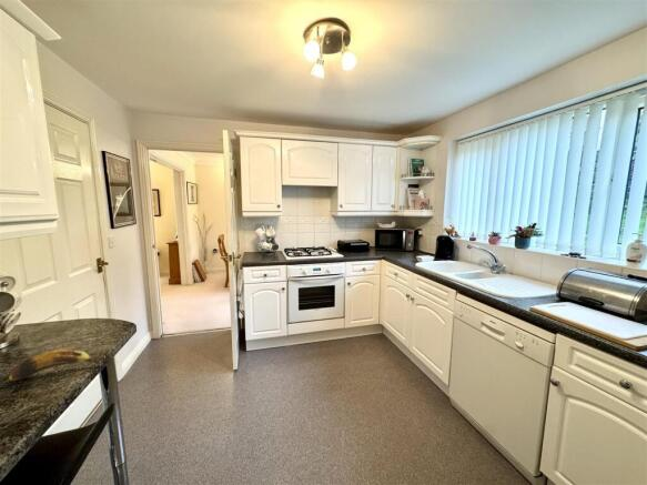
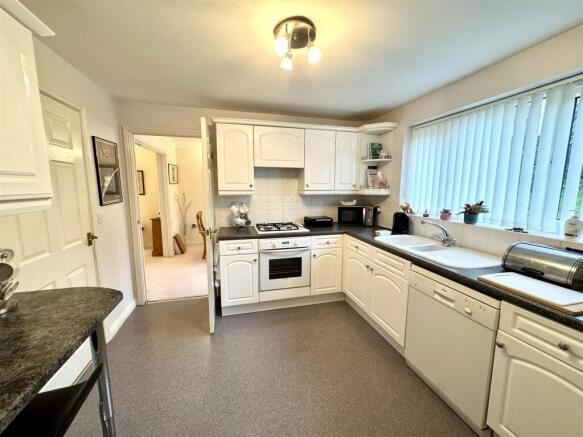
- banana [8,347,104,382]
